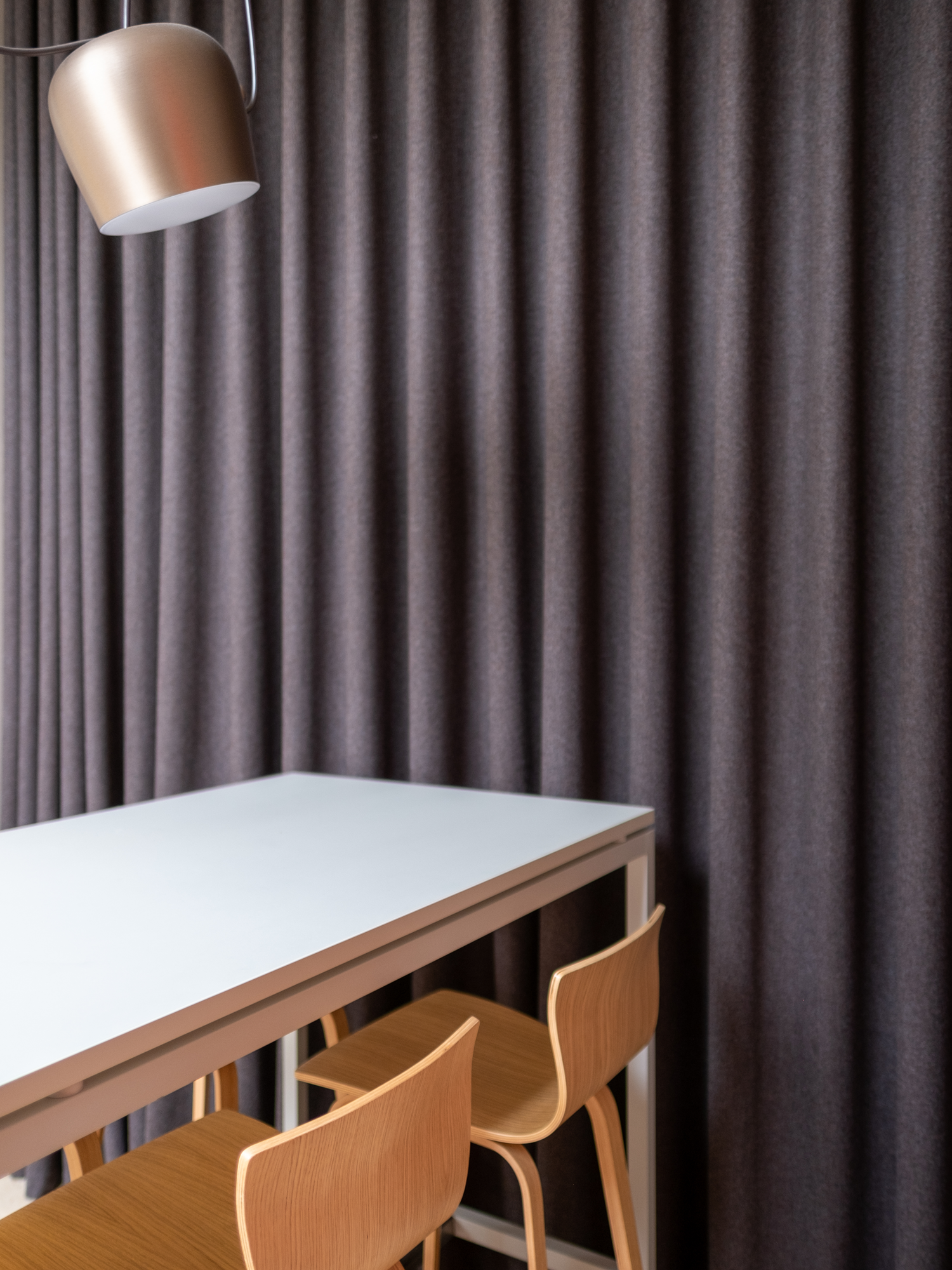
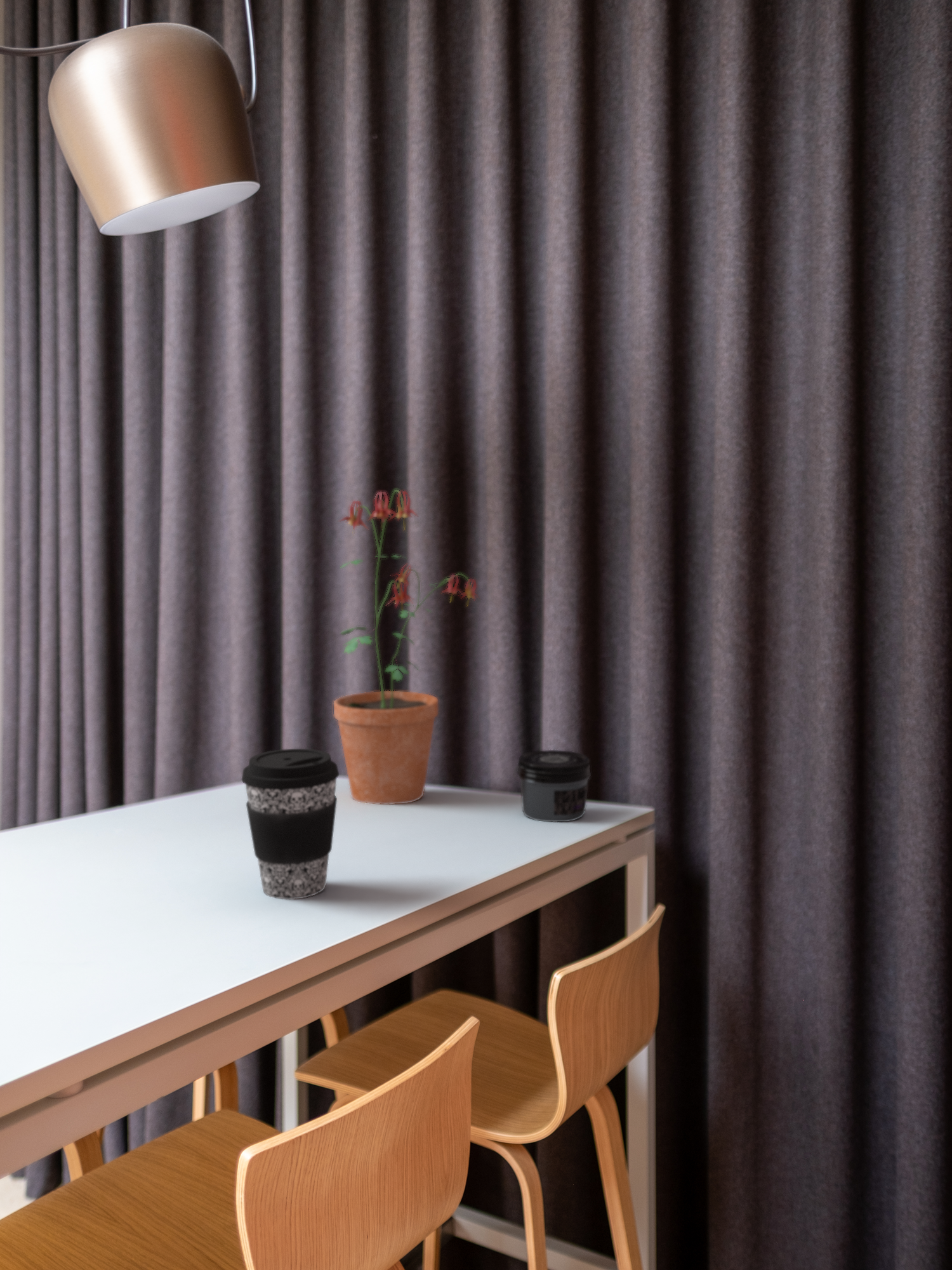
+ coffee cup [241,748,340,900]
+ jar [517,749,592,822]
+ potted plant [333,489,480,805]
